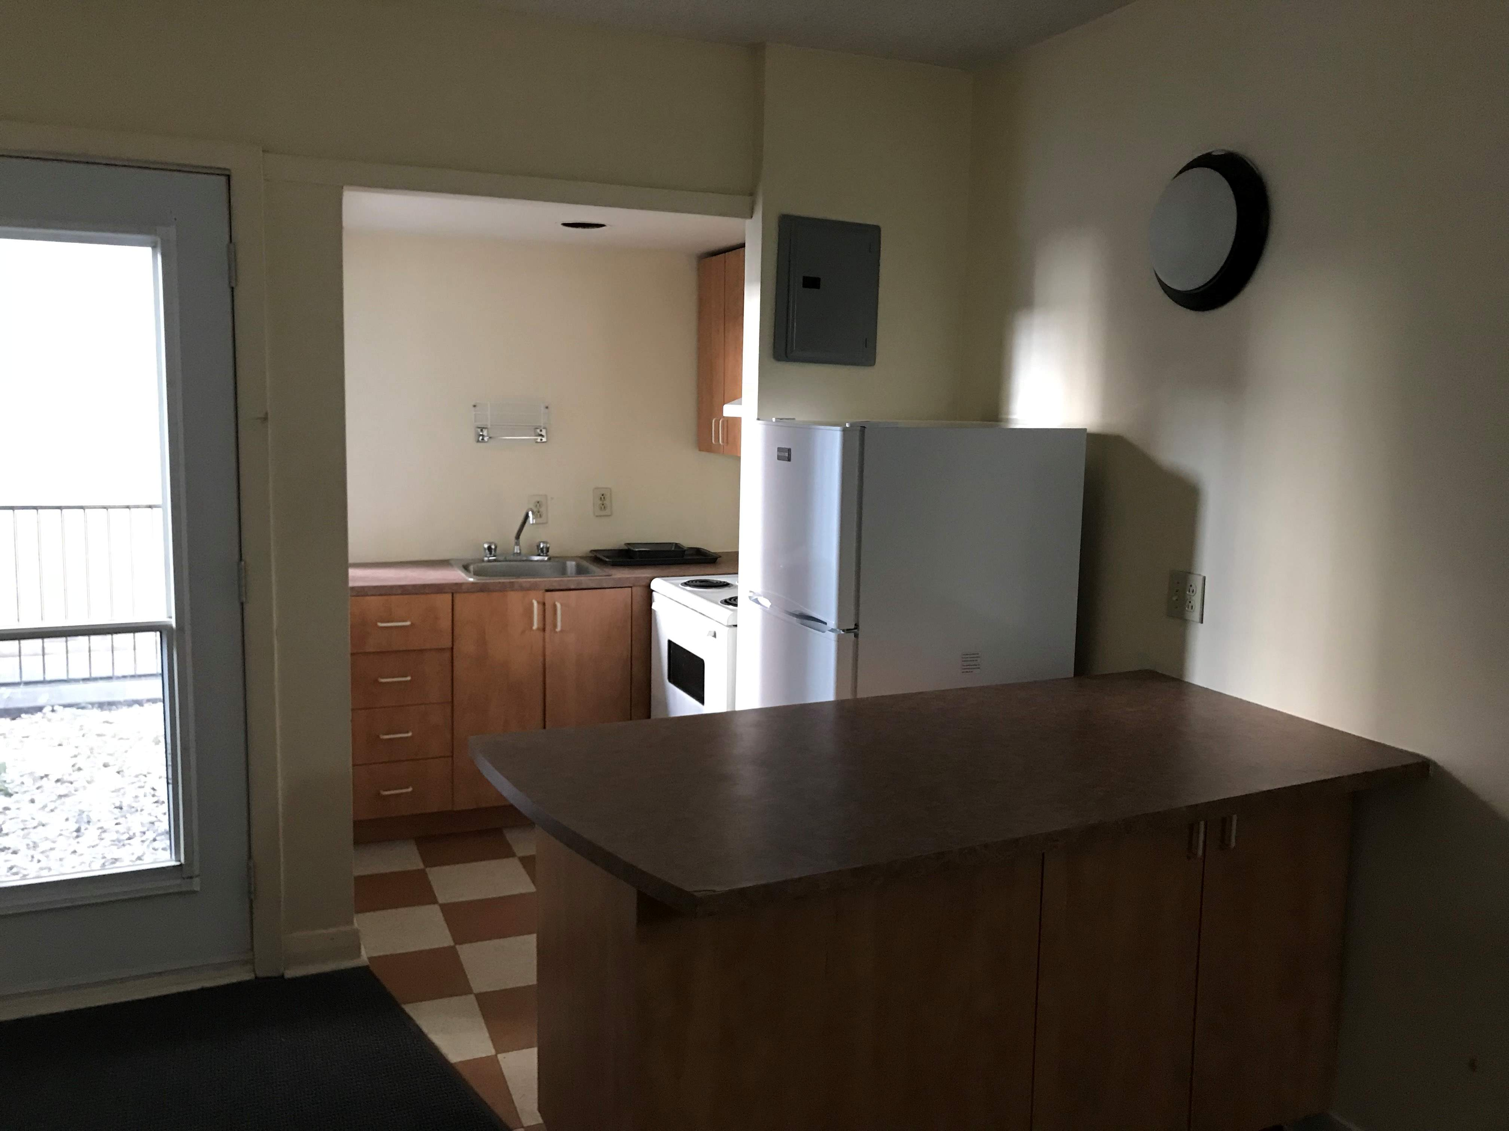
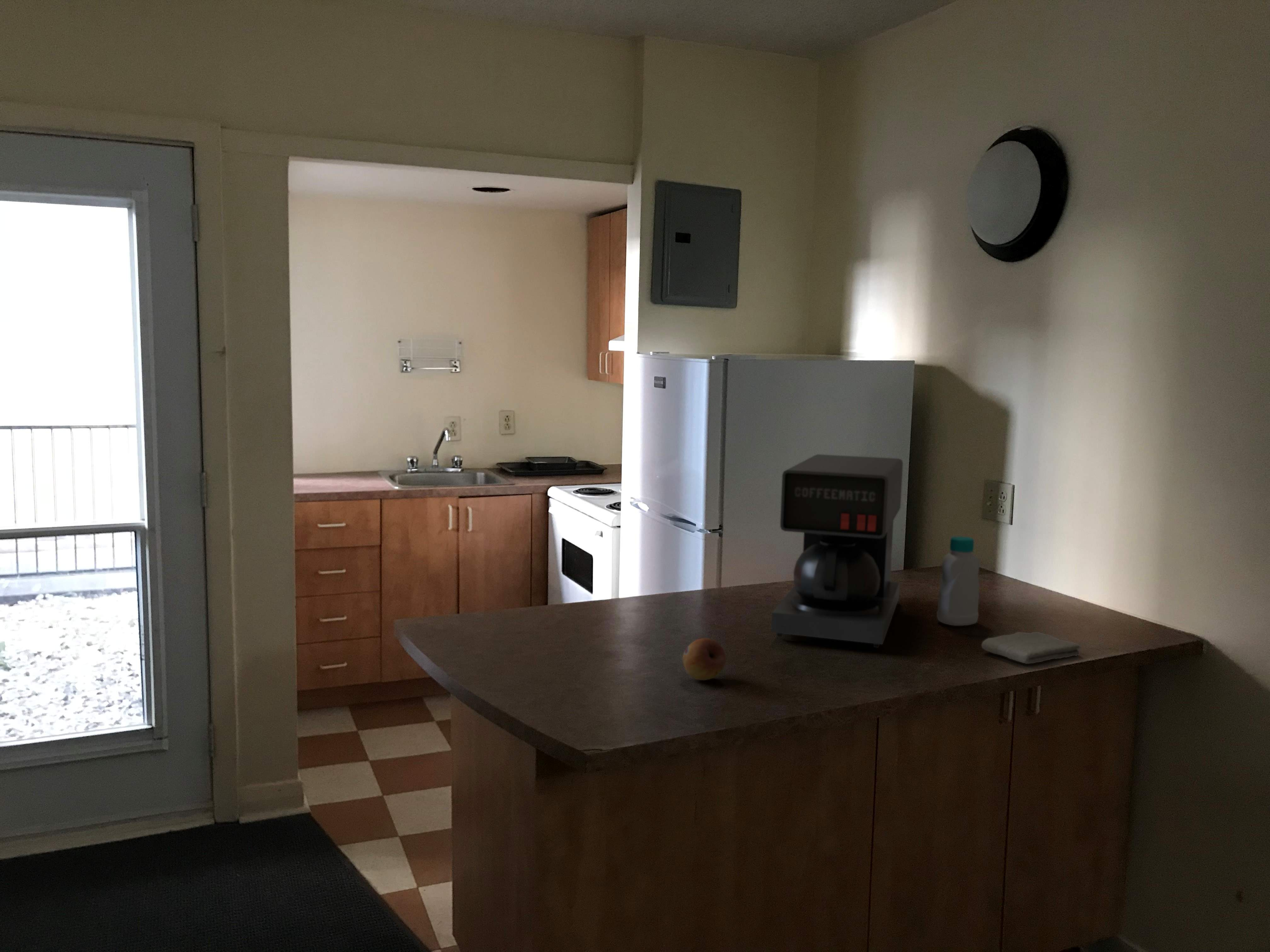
+ bottle [936,536,980,626]
+ washcloth [981,632,1081,664]
+ coffee maker [771,454,903,648]
+ fruit [682,638,726,681]
